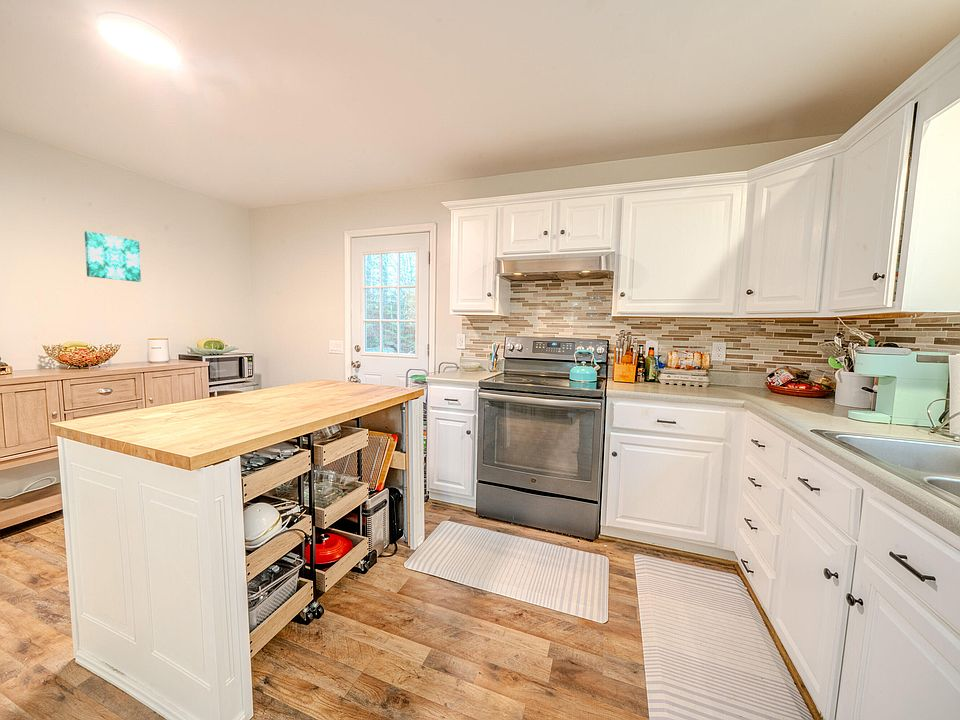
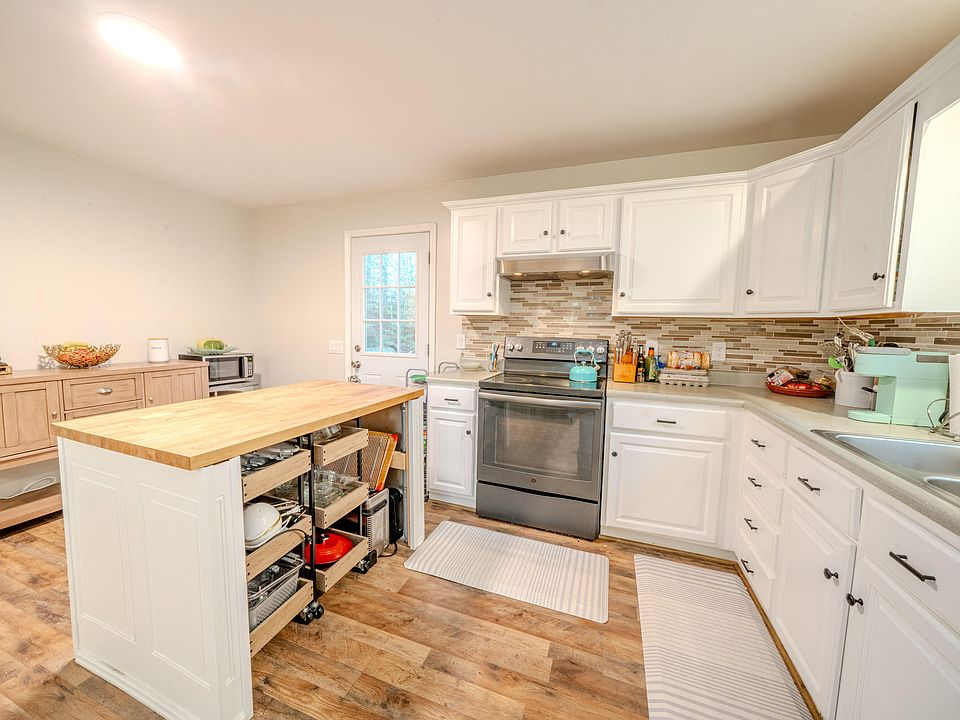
- wall art [84,230,142,283]
